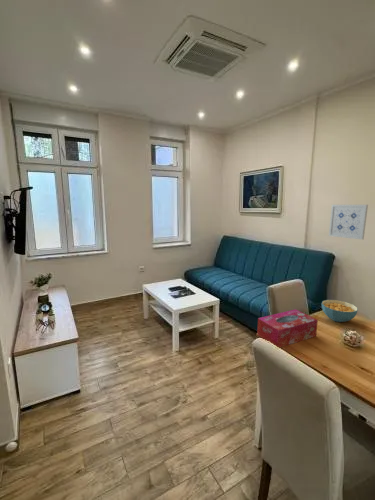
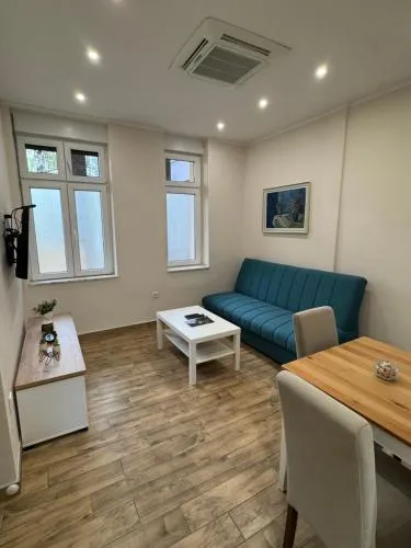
- wall art [328,204,369,241]
- tissue box [256,308,319,349]
- cereal bowl [321,299,359,323]
